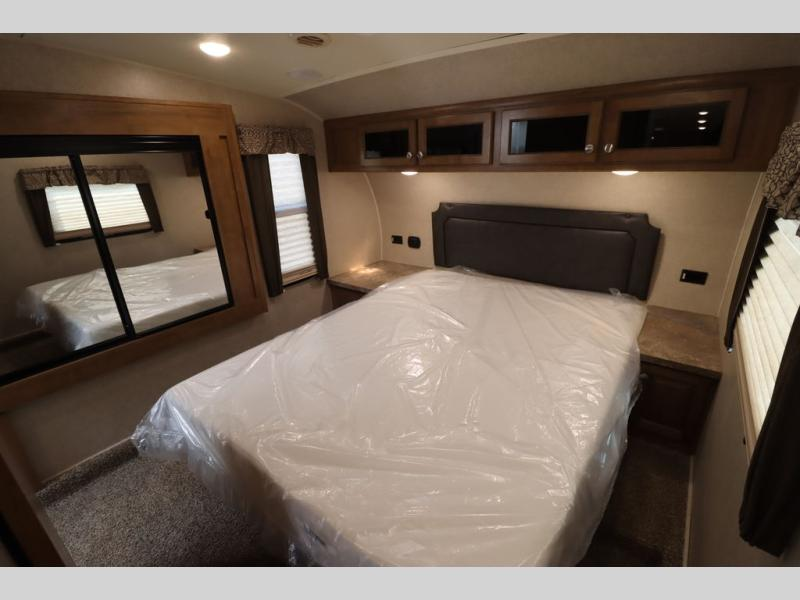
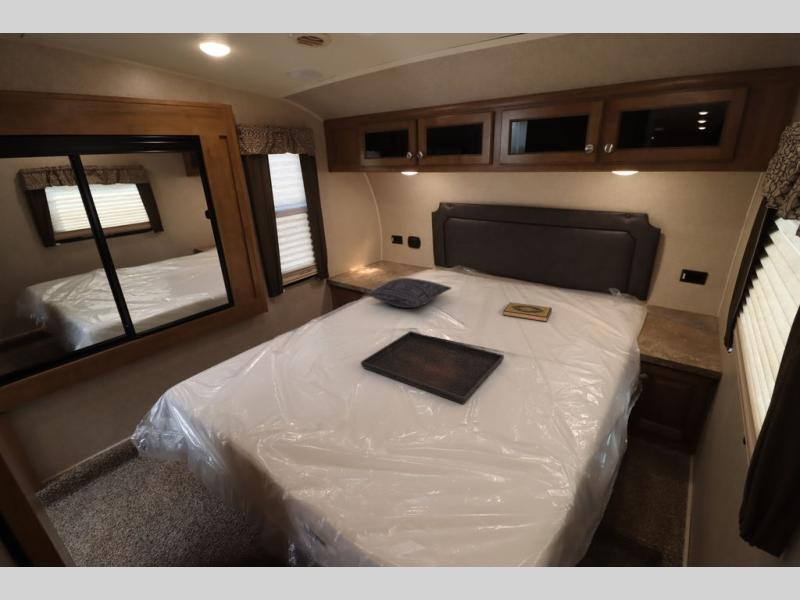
+ hardback book [502,301,553,323]
+ serving tray [360,330,505,405]
+ pillow [363,277,453,309]
